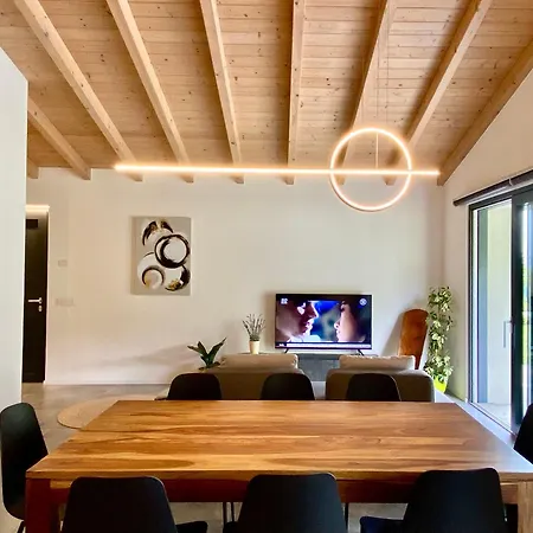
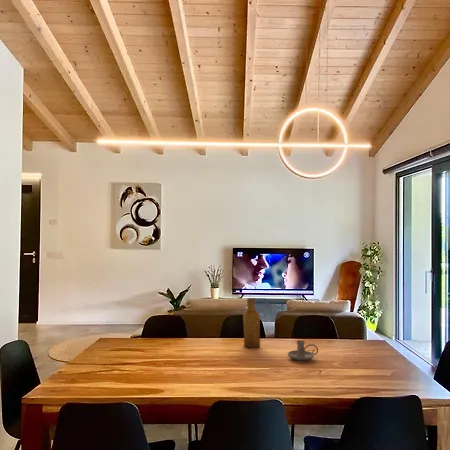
+ candle holder [287,339,319,361]
+ vase [242,297,261,349]
